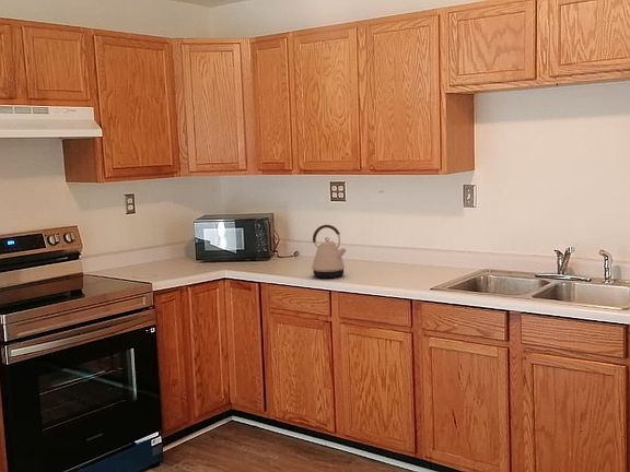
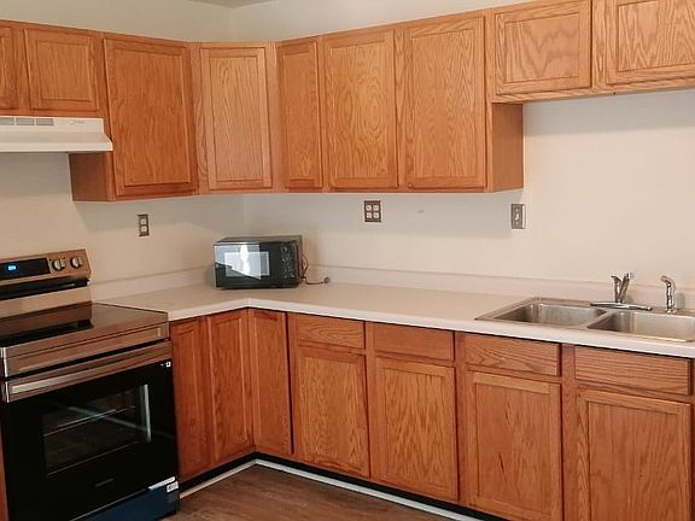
- kettle [311,224,348,279]
